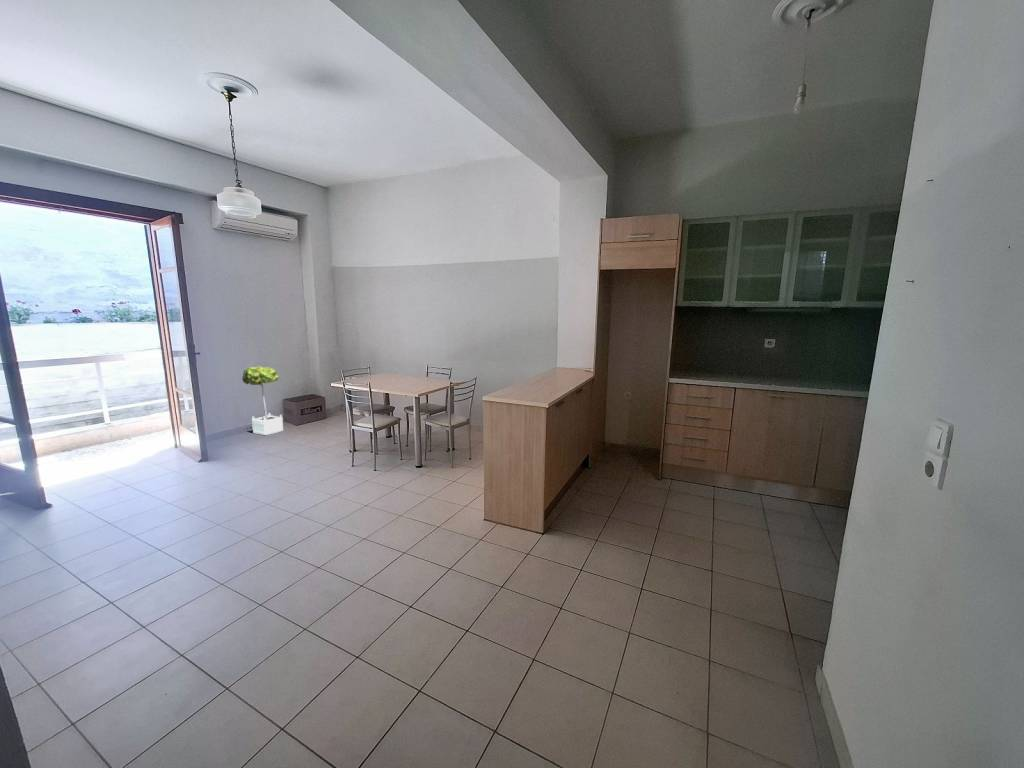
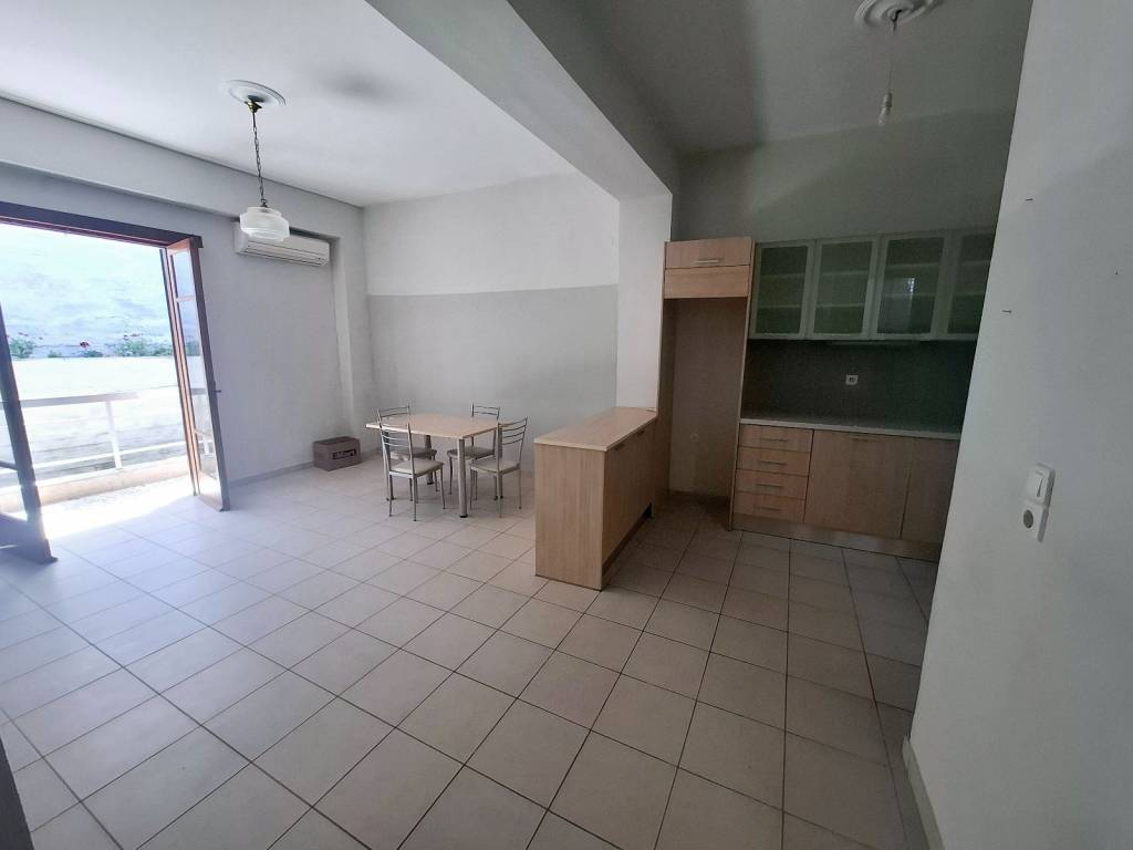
- potted tree [241,365,284,436]
